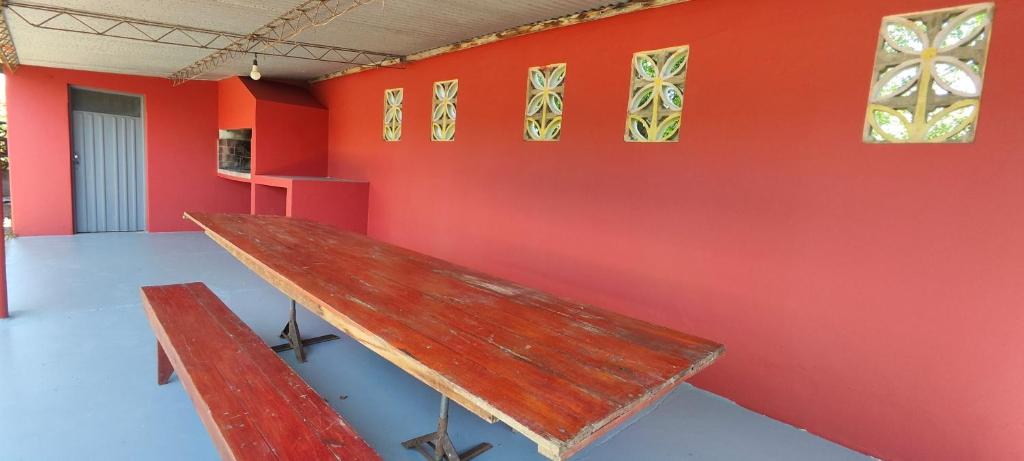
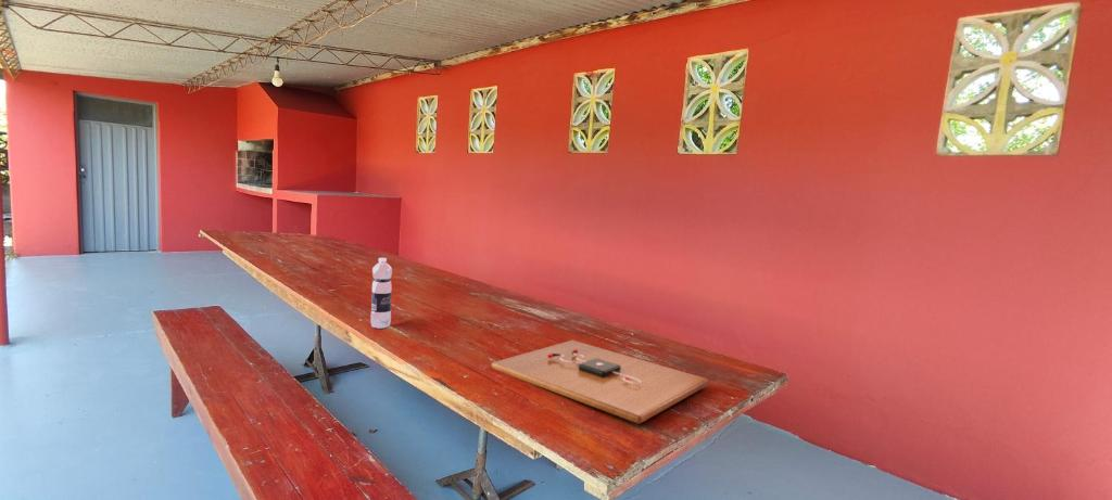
+ cutting board [490,339,710,425]
+ water bottle [370,257,393,330]
